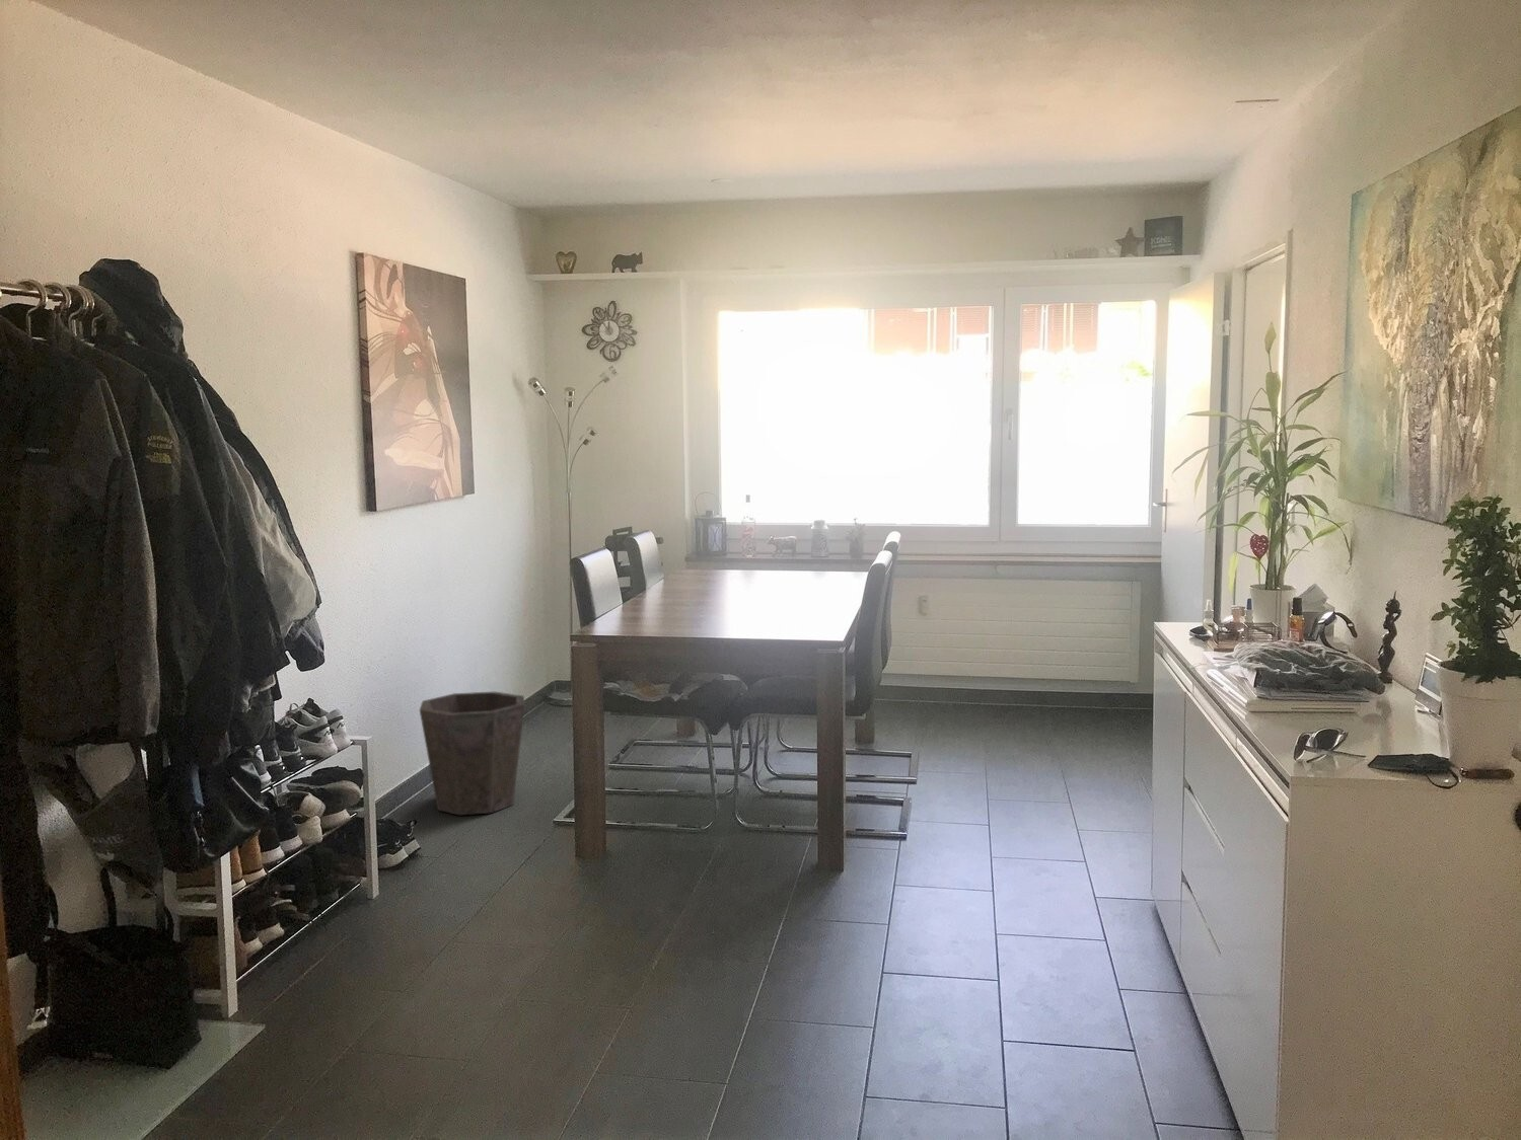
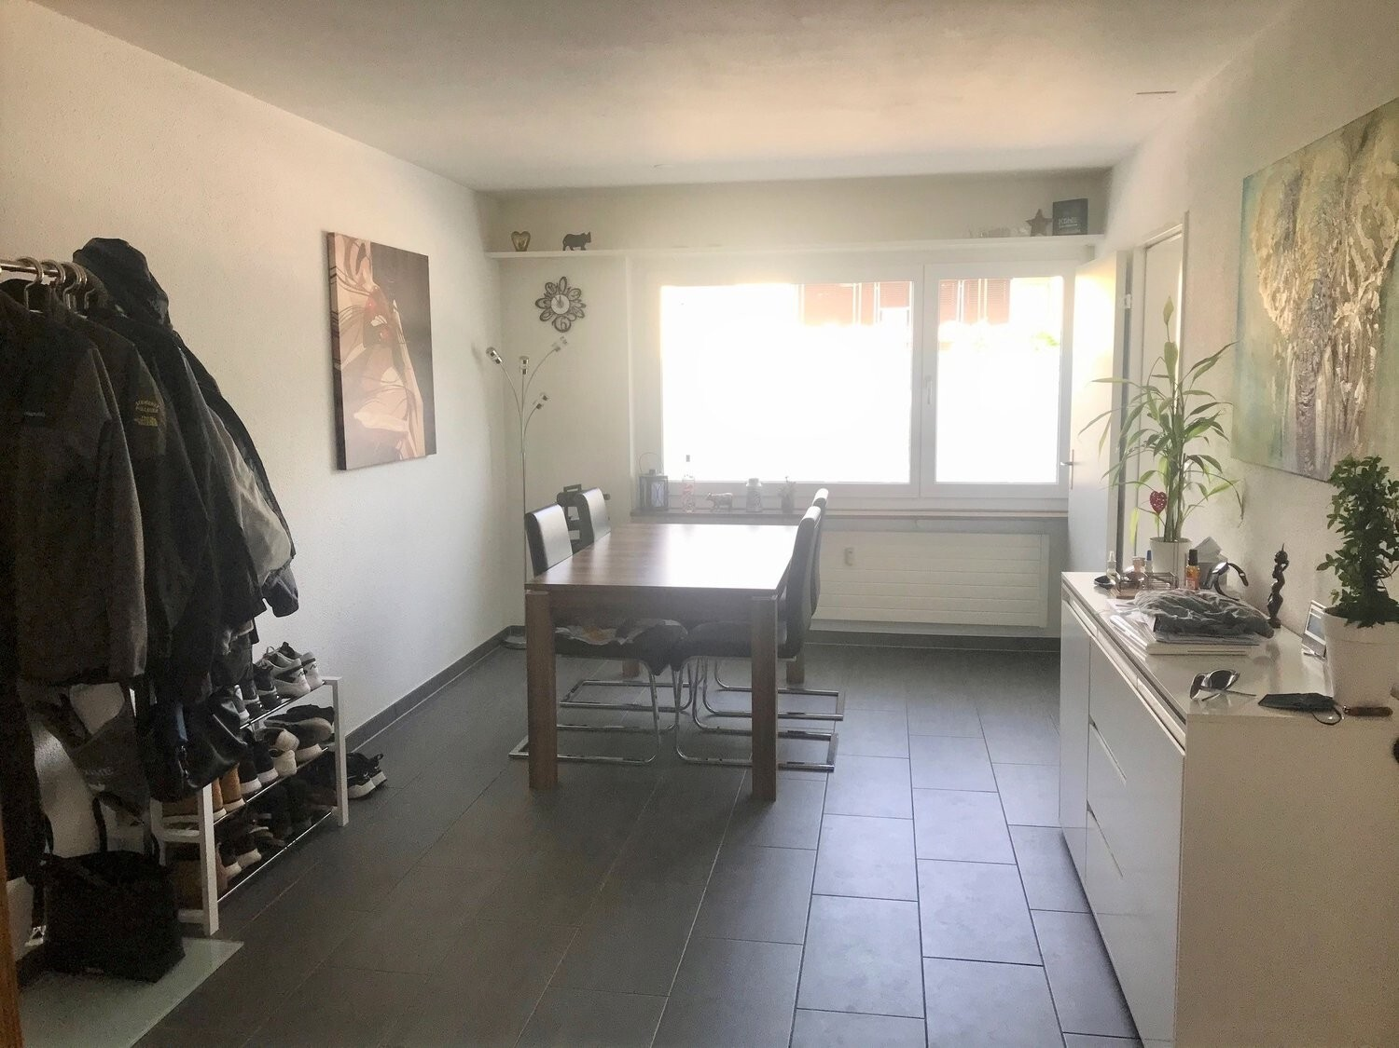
- waste bin [419,691,526,815]
